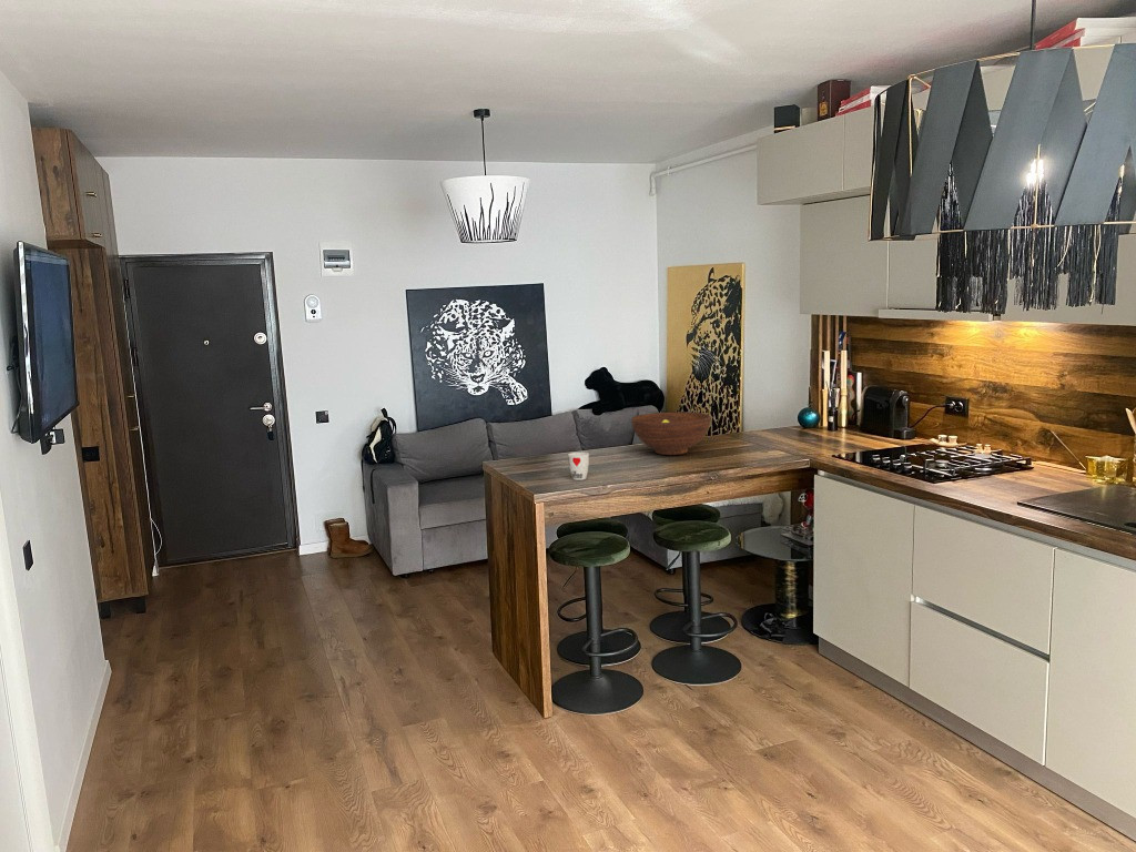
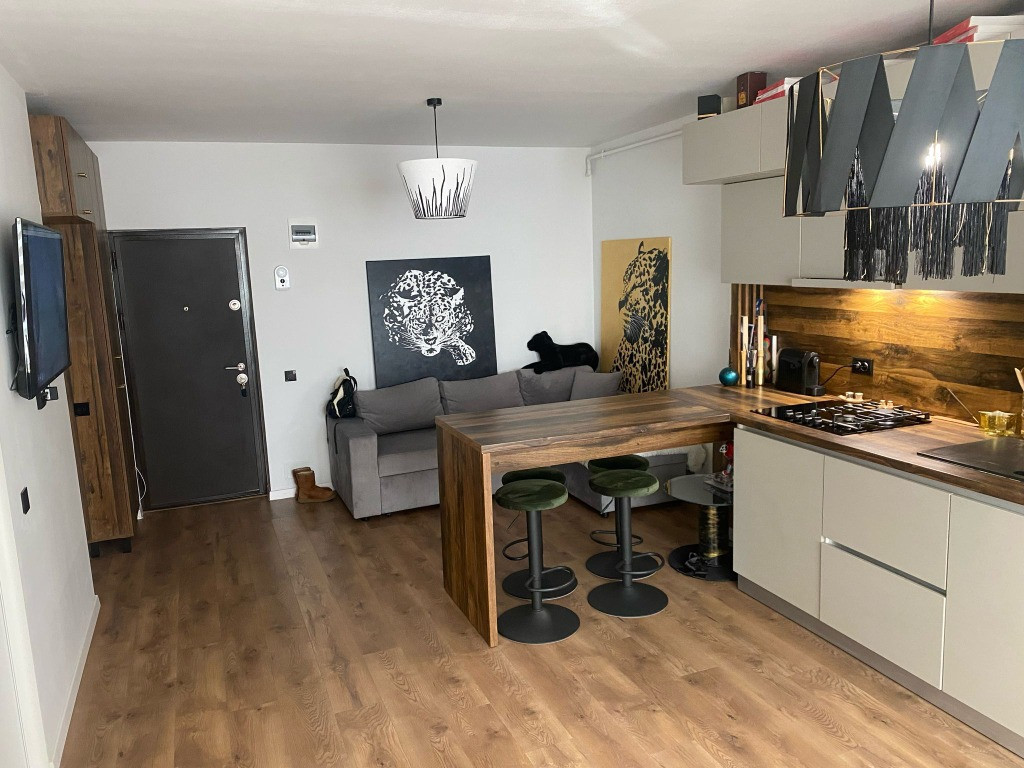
- fruit bowl [630,410,711,456]
- cup [567,452,590,481]
